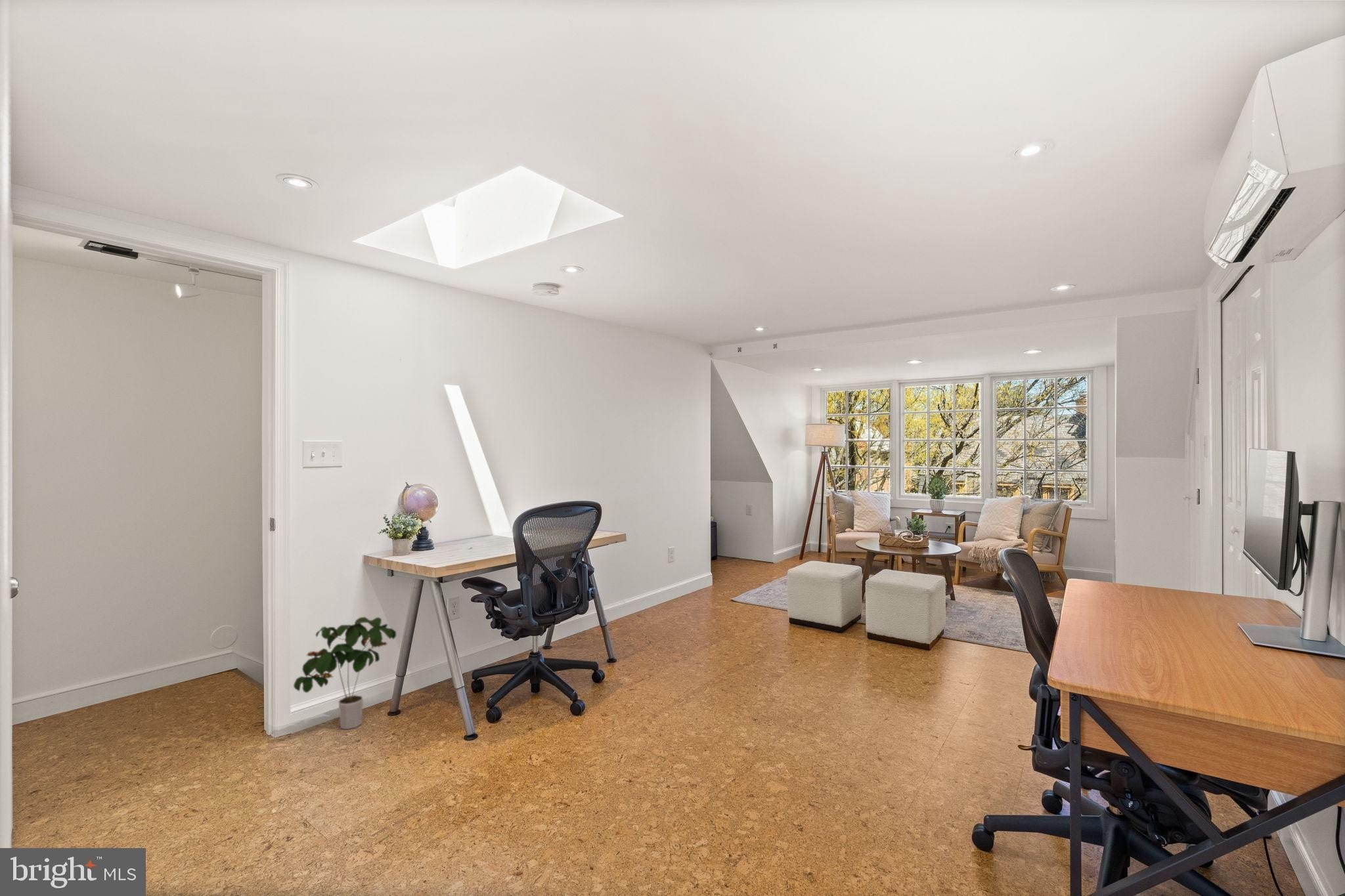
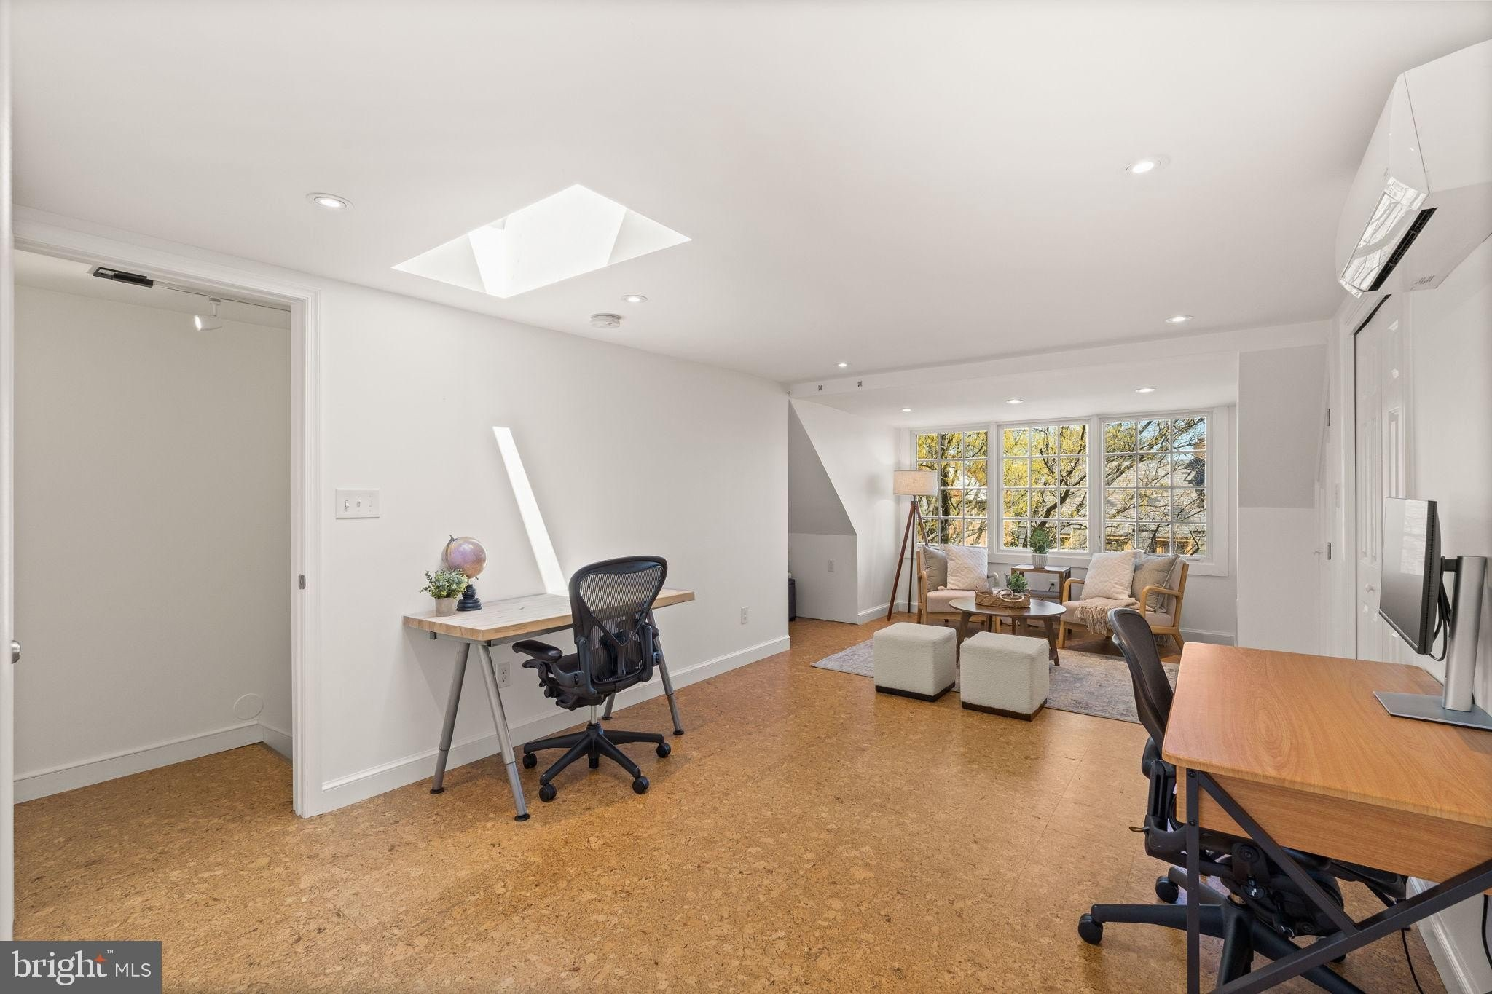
- potted plant [293,616,397,730]
